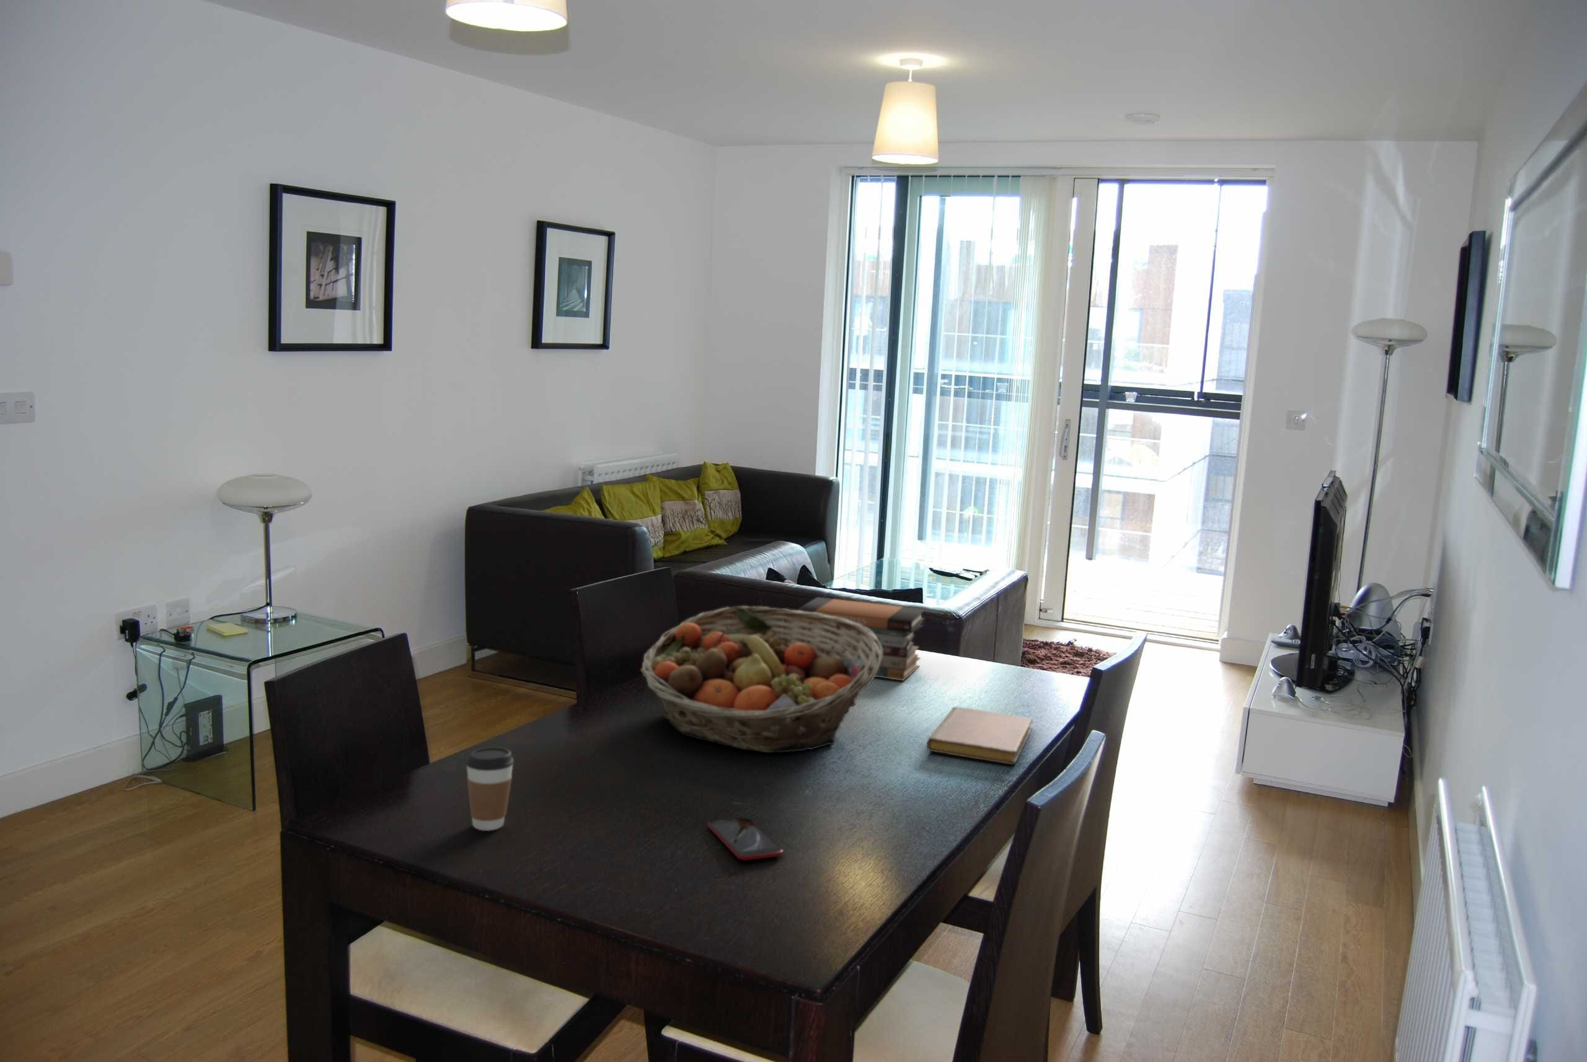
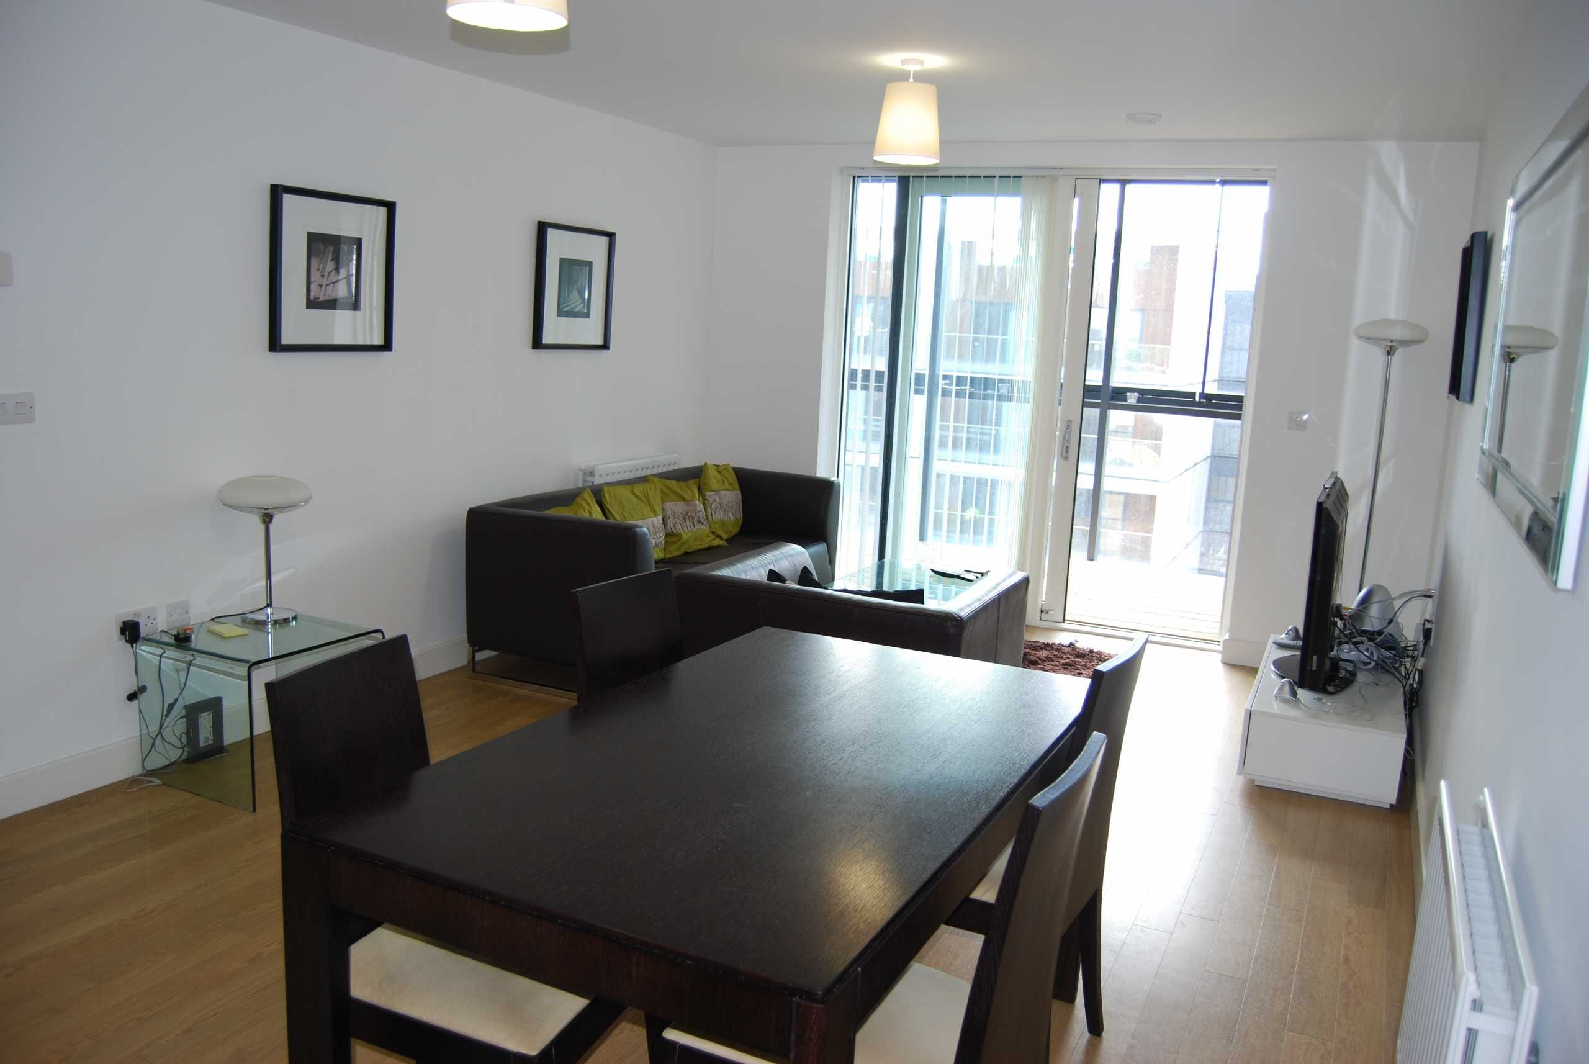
- fruit basket [639,606,882,754]
- coffee cup [465,747,515,832]
- book stack [798,596,925,682]
- notebook [926,706,1033,766]
- smartphone [707,818,784,862]
